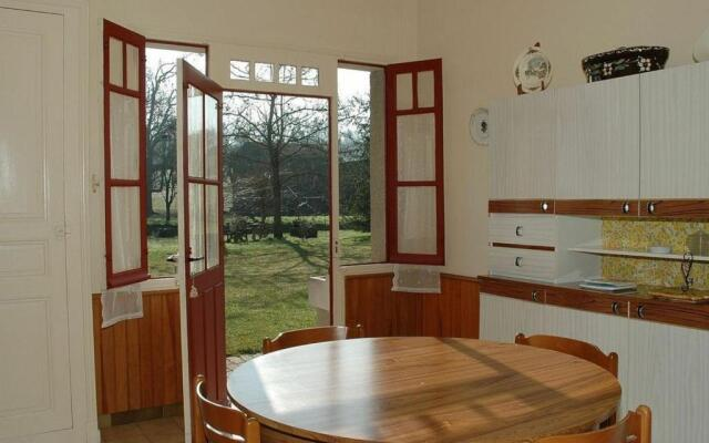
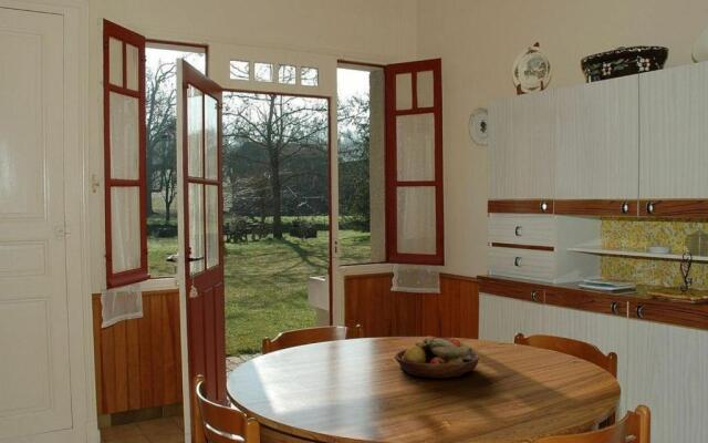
+ fruit bowl [394,336,480,380]
